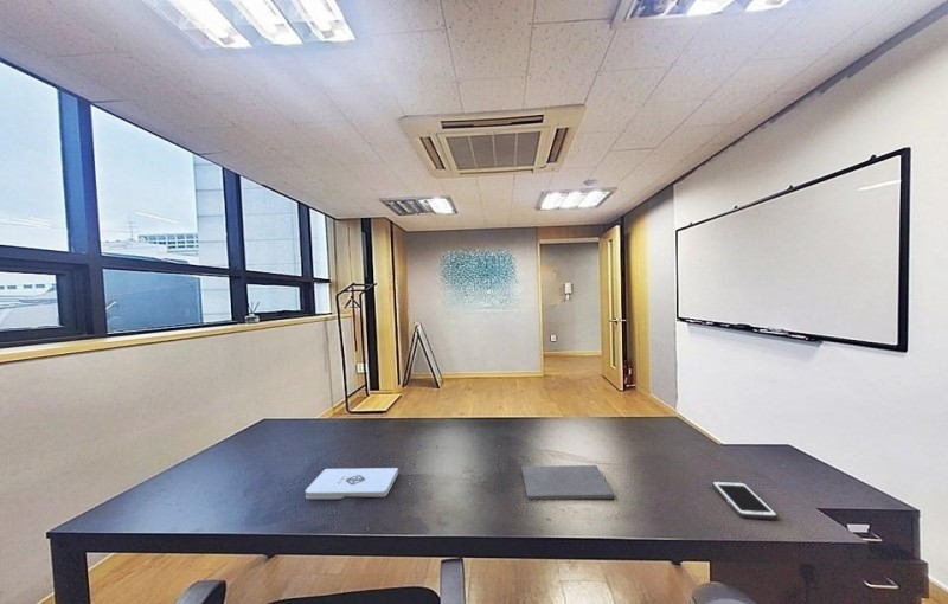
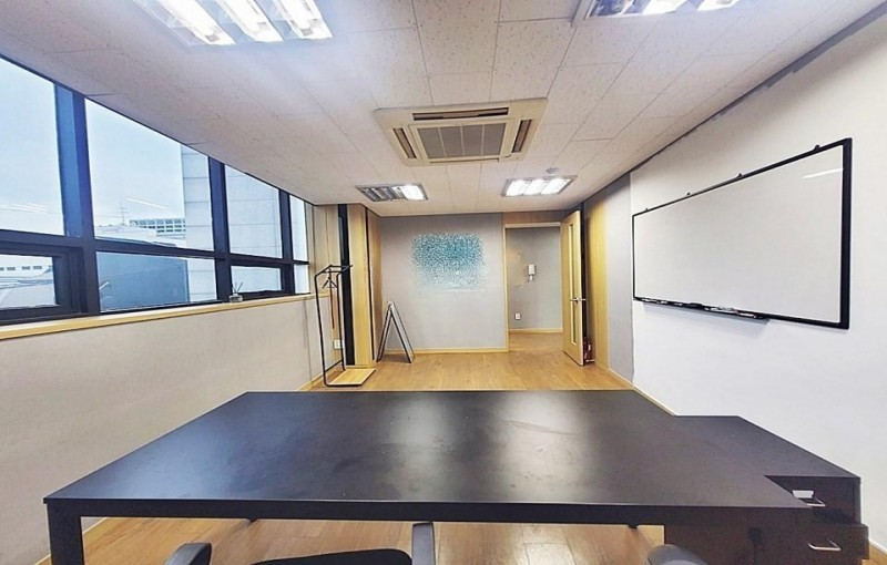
- notepad [520,464,616,502]
- cell phone [711,480,779,520]
- notepad [305,467,399,500]
